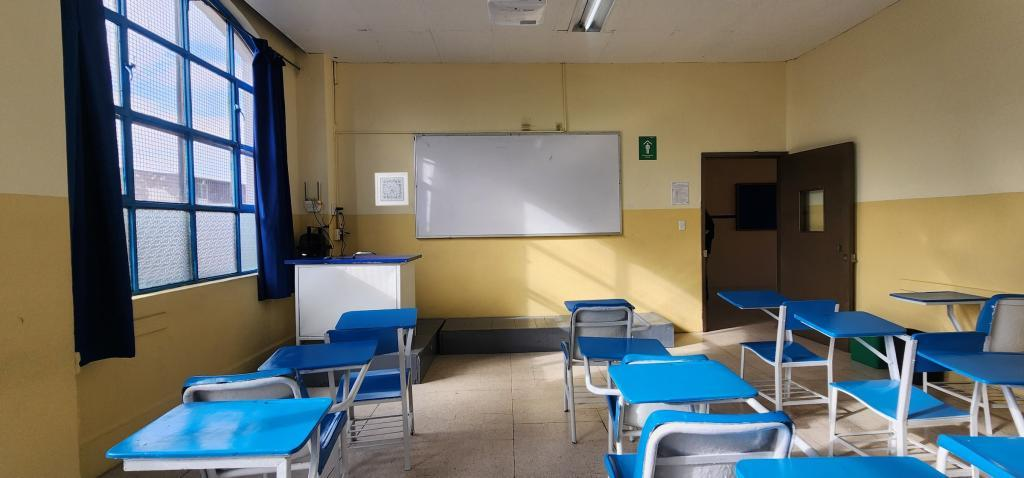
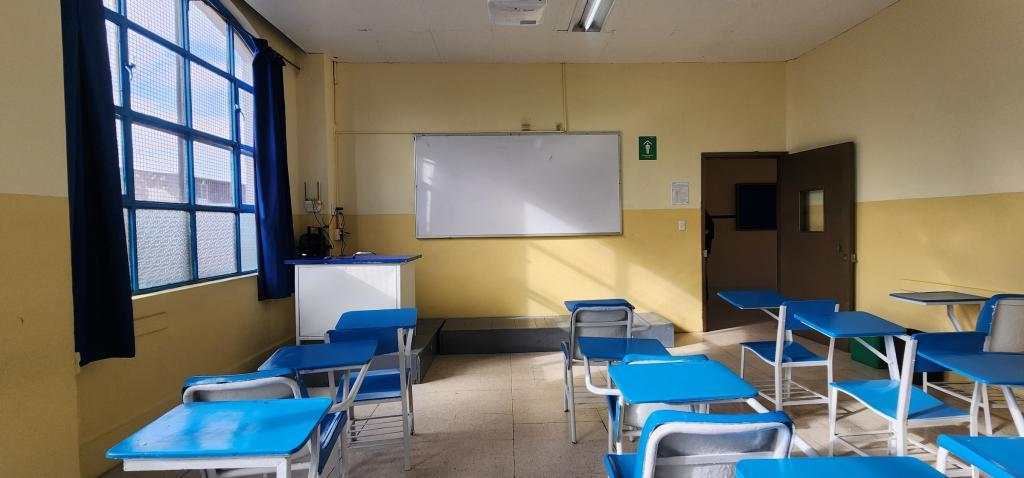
- wall art [374,172,410,207]
